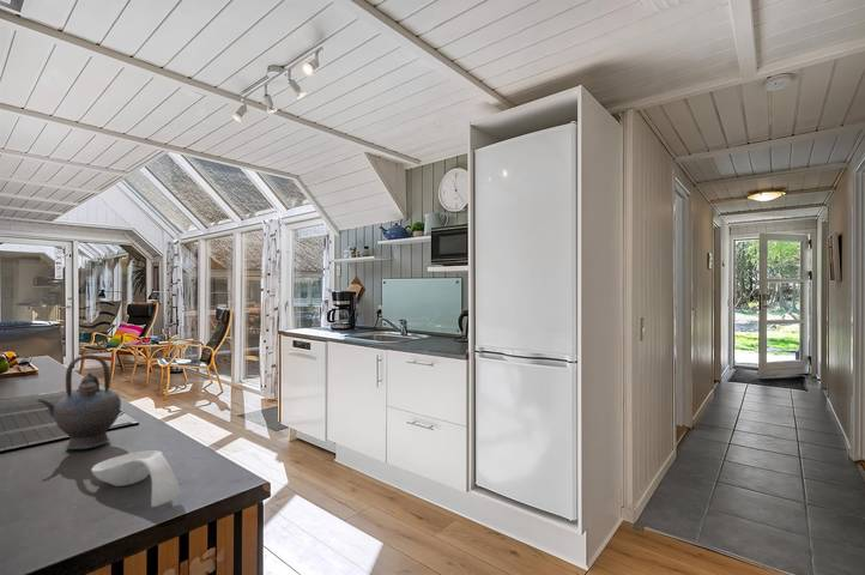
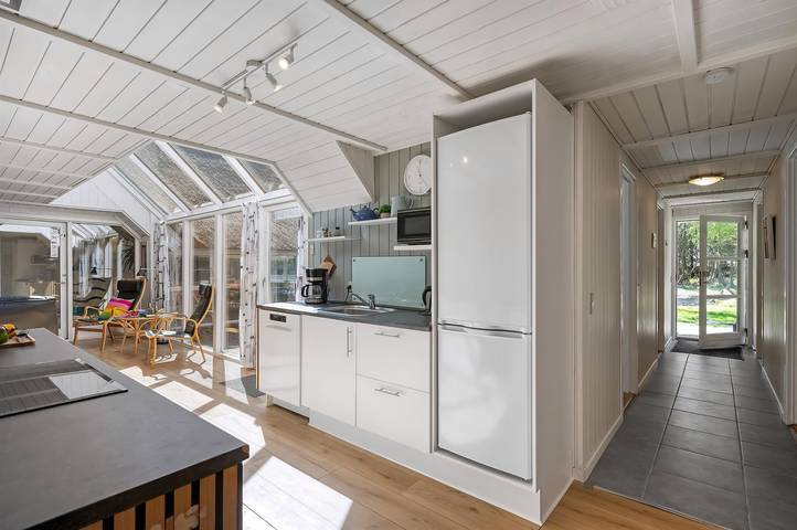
- spoon rest [90,449,181,508]
- teapot [36,353,122,450]
